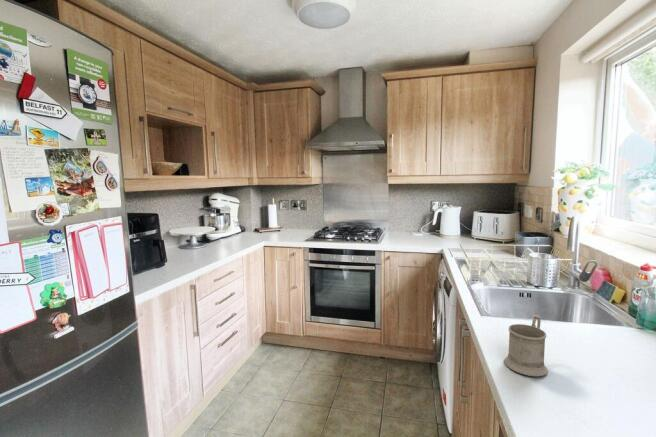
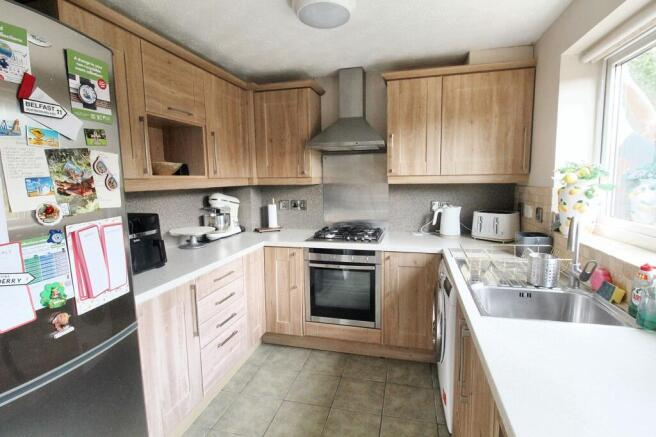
- mug [503,314,549,377]
